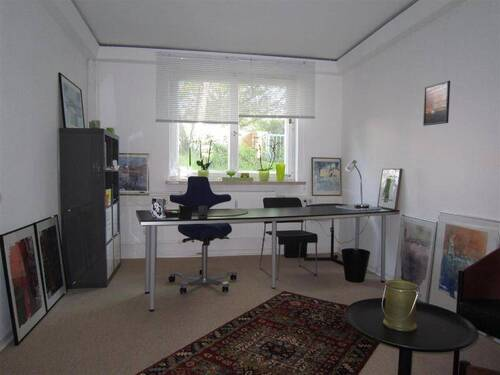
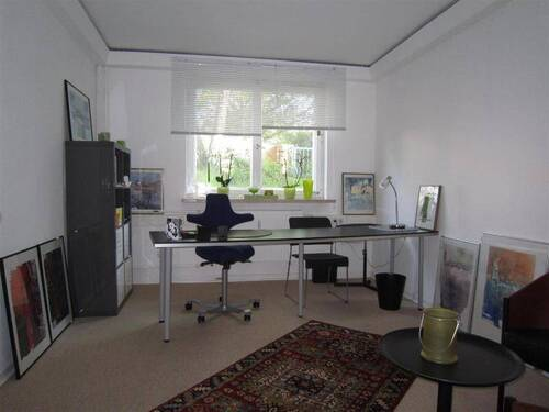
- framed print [422,80,451,127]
